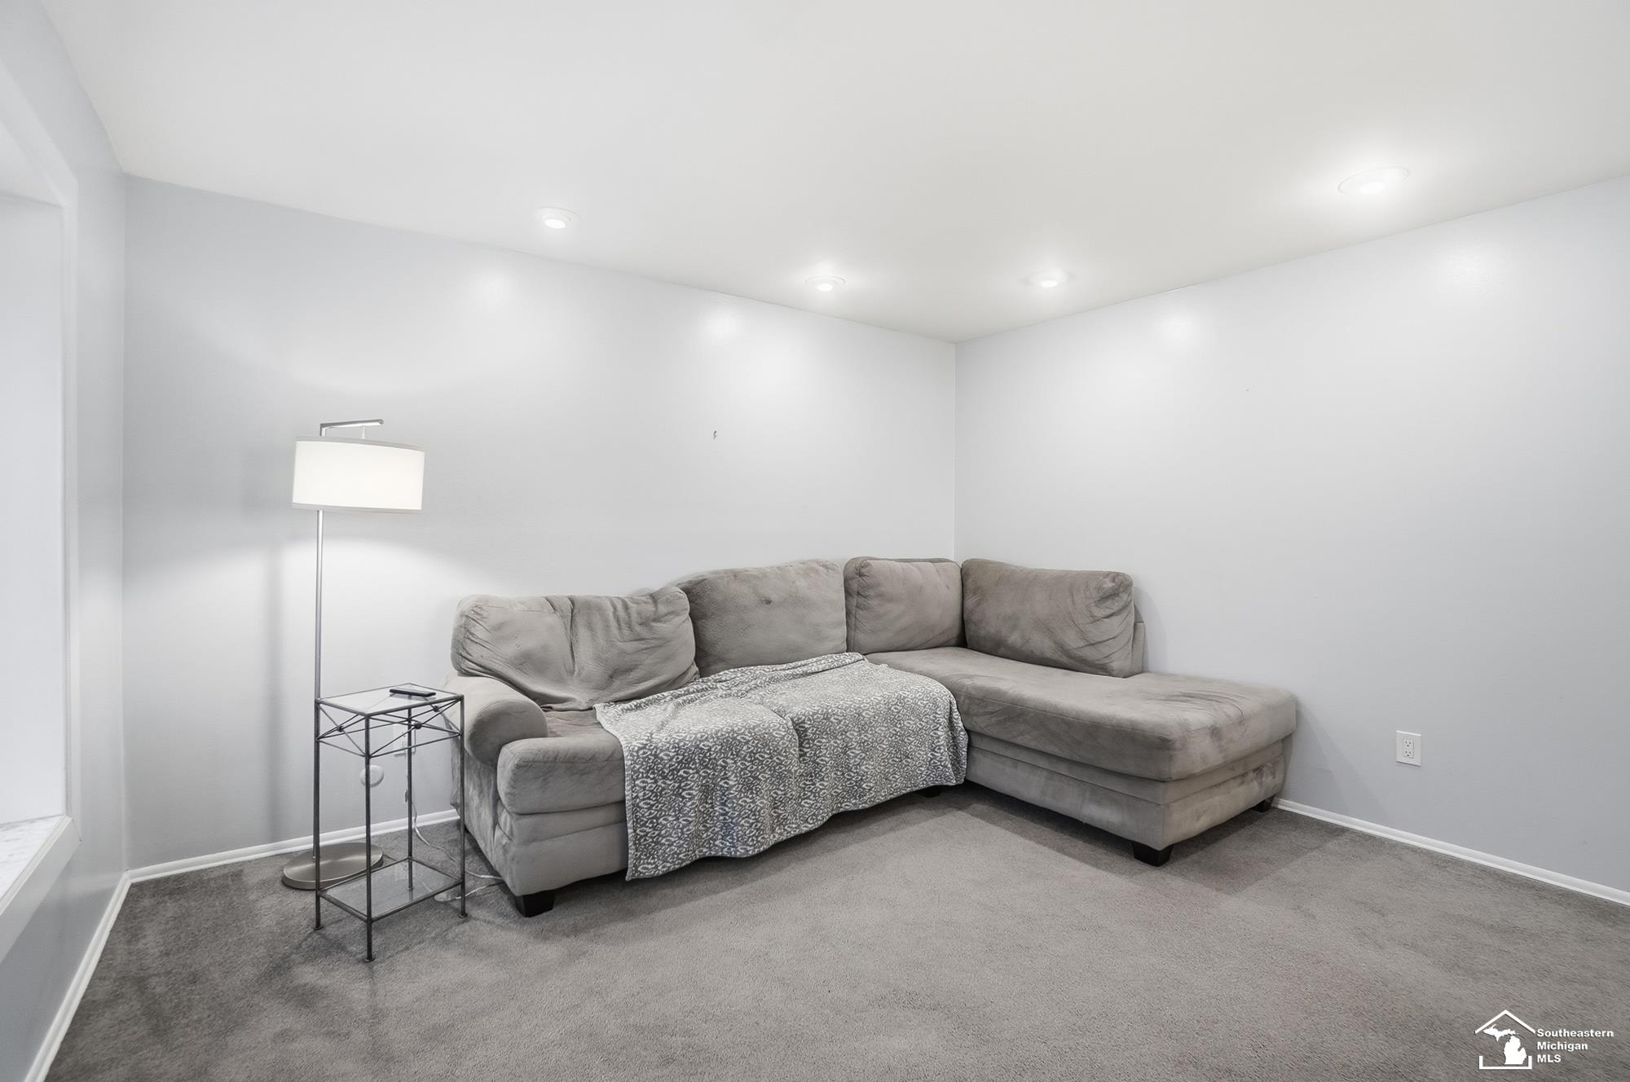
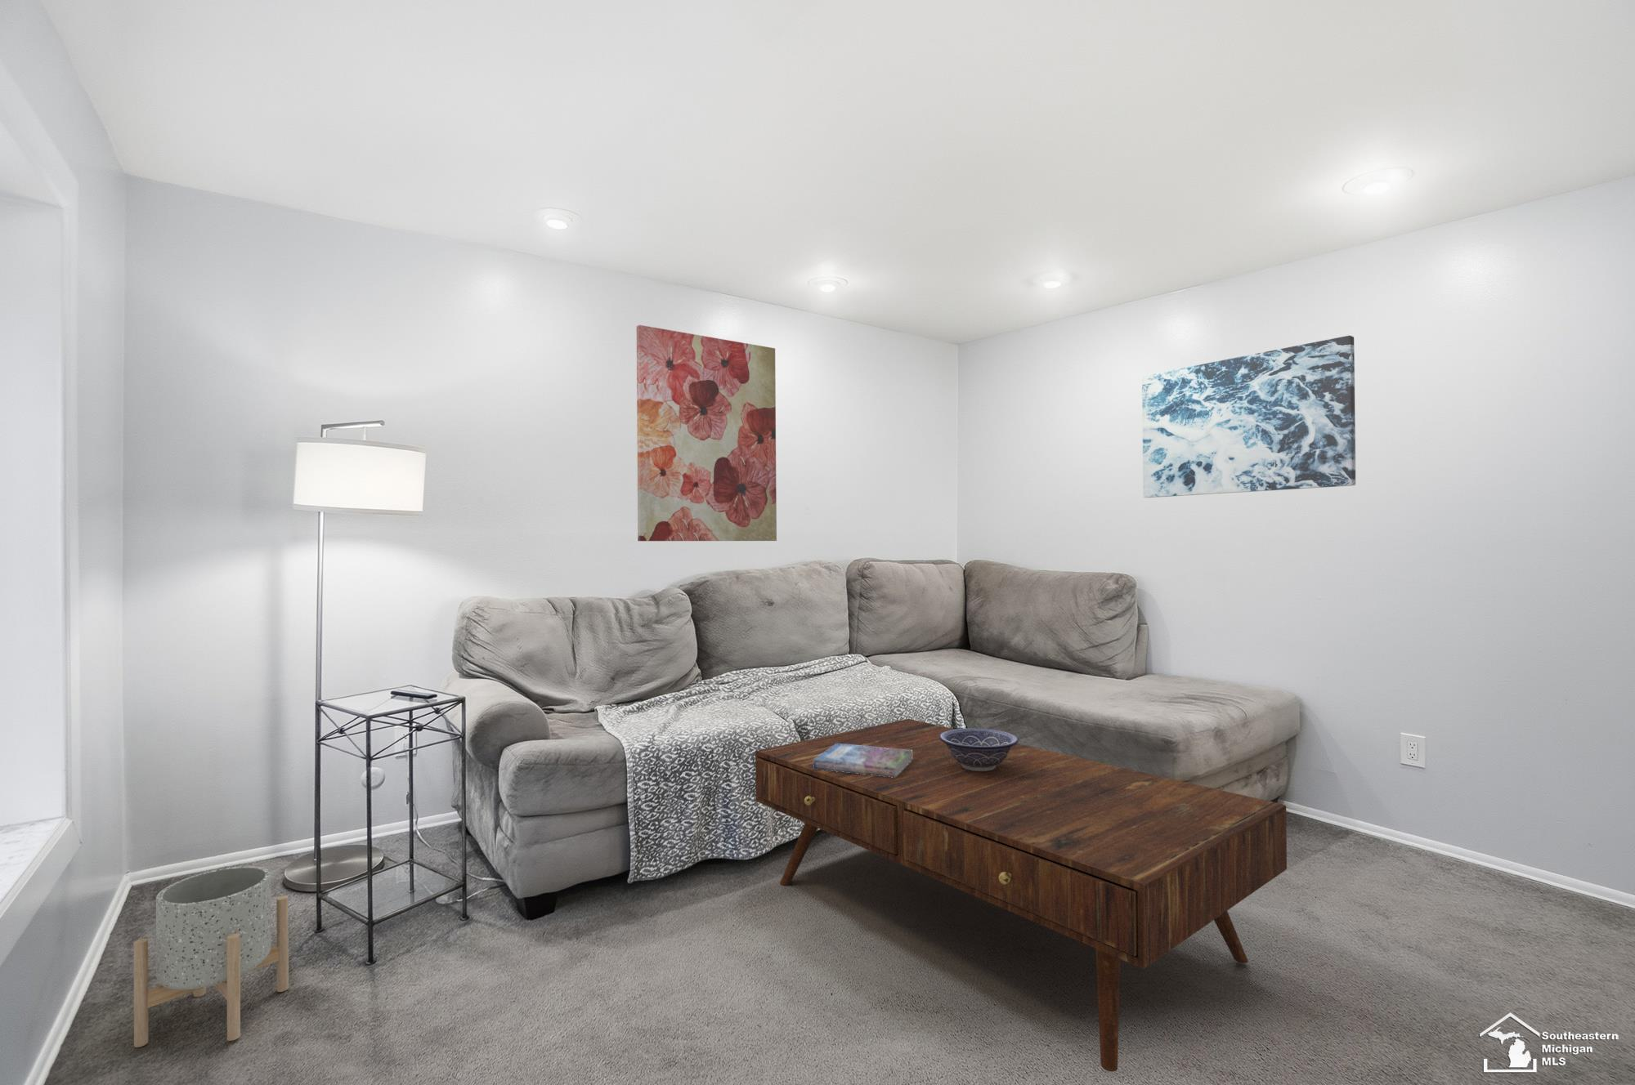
+ wall art [636,325,778,541]
+ wall art [1141,335,1356,499]
+ book [814,744,912,777]
+ planter [133,866,289,1049]
+ decorative bowl [940,727,1020,771]
+ coffee table [755,718,1287,1073]
